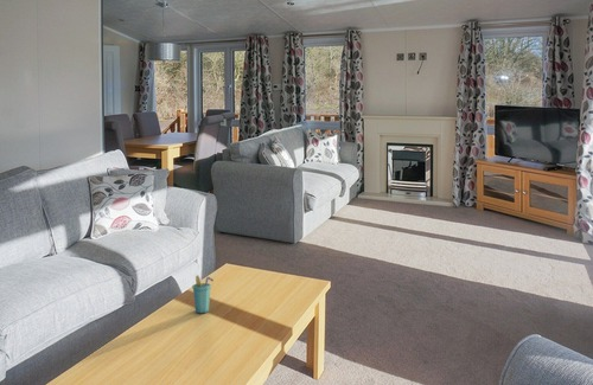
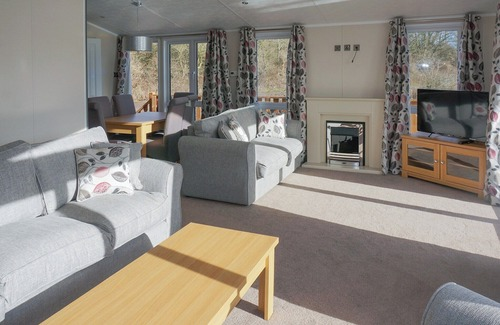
- cup [191,274,215,314]
